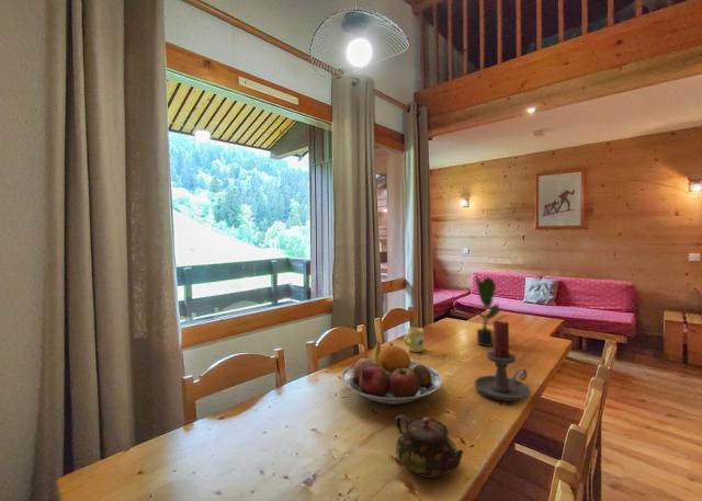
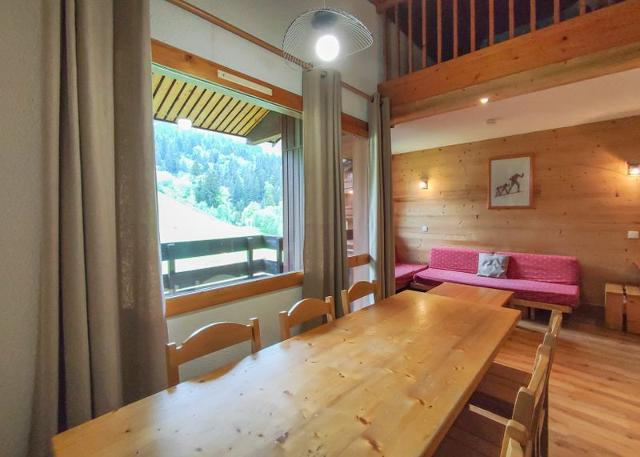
- potted plant [466,274,509,348]
- mug [403,327,424,353]
- teapot [394,413,465,479]
- fruit bowl [340,341,443,406]
- candle holder [473,320,532,402]
